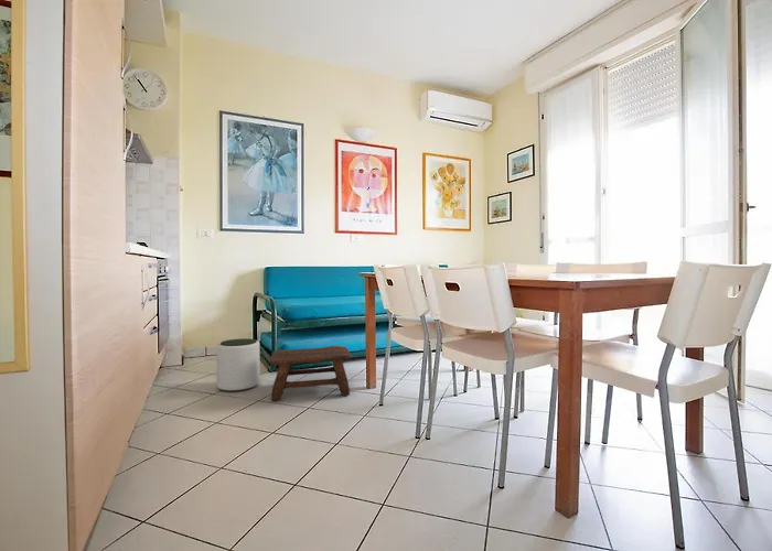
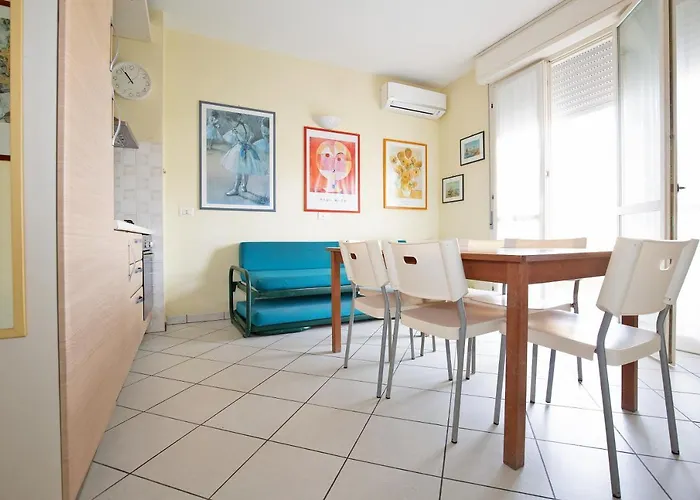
- plant pot [216,337,261,392]
- stool [268,345,353,401]
